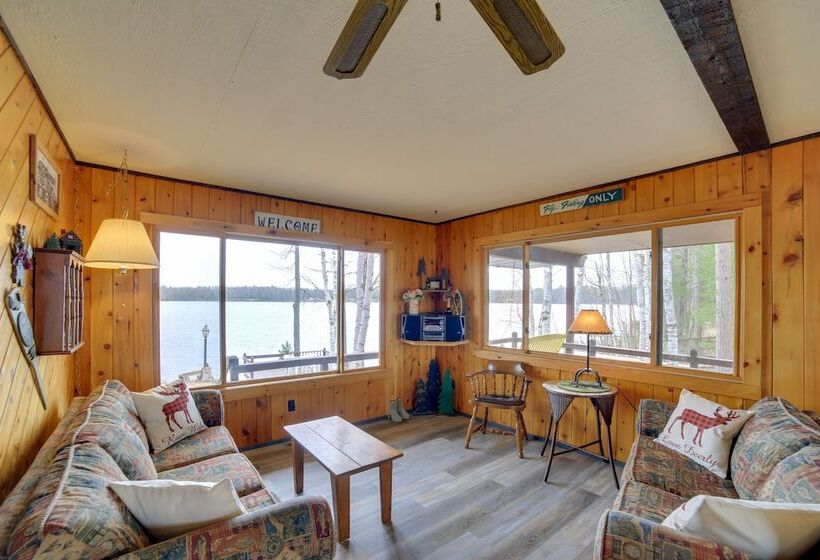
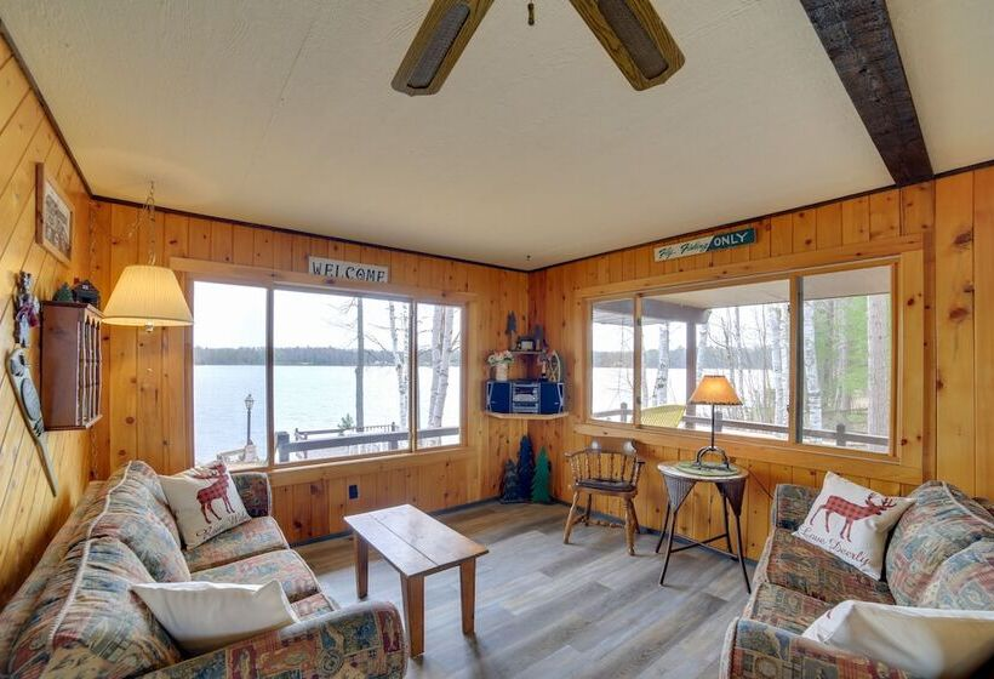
- boots [387,397,410,423]
